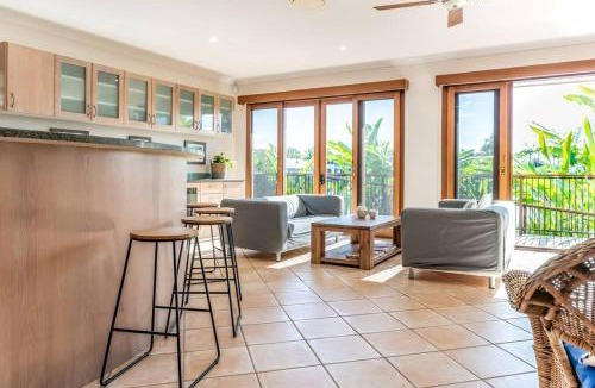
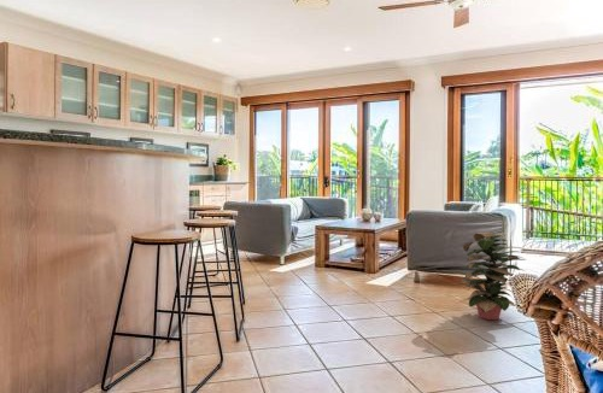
+ decorative plant [458,231,528,321]
